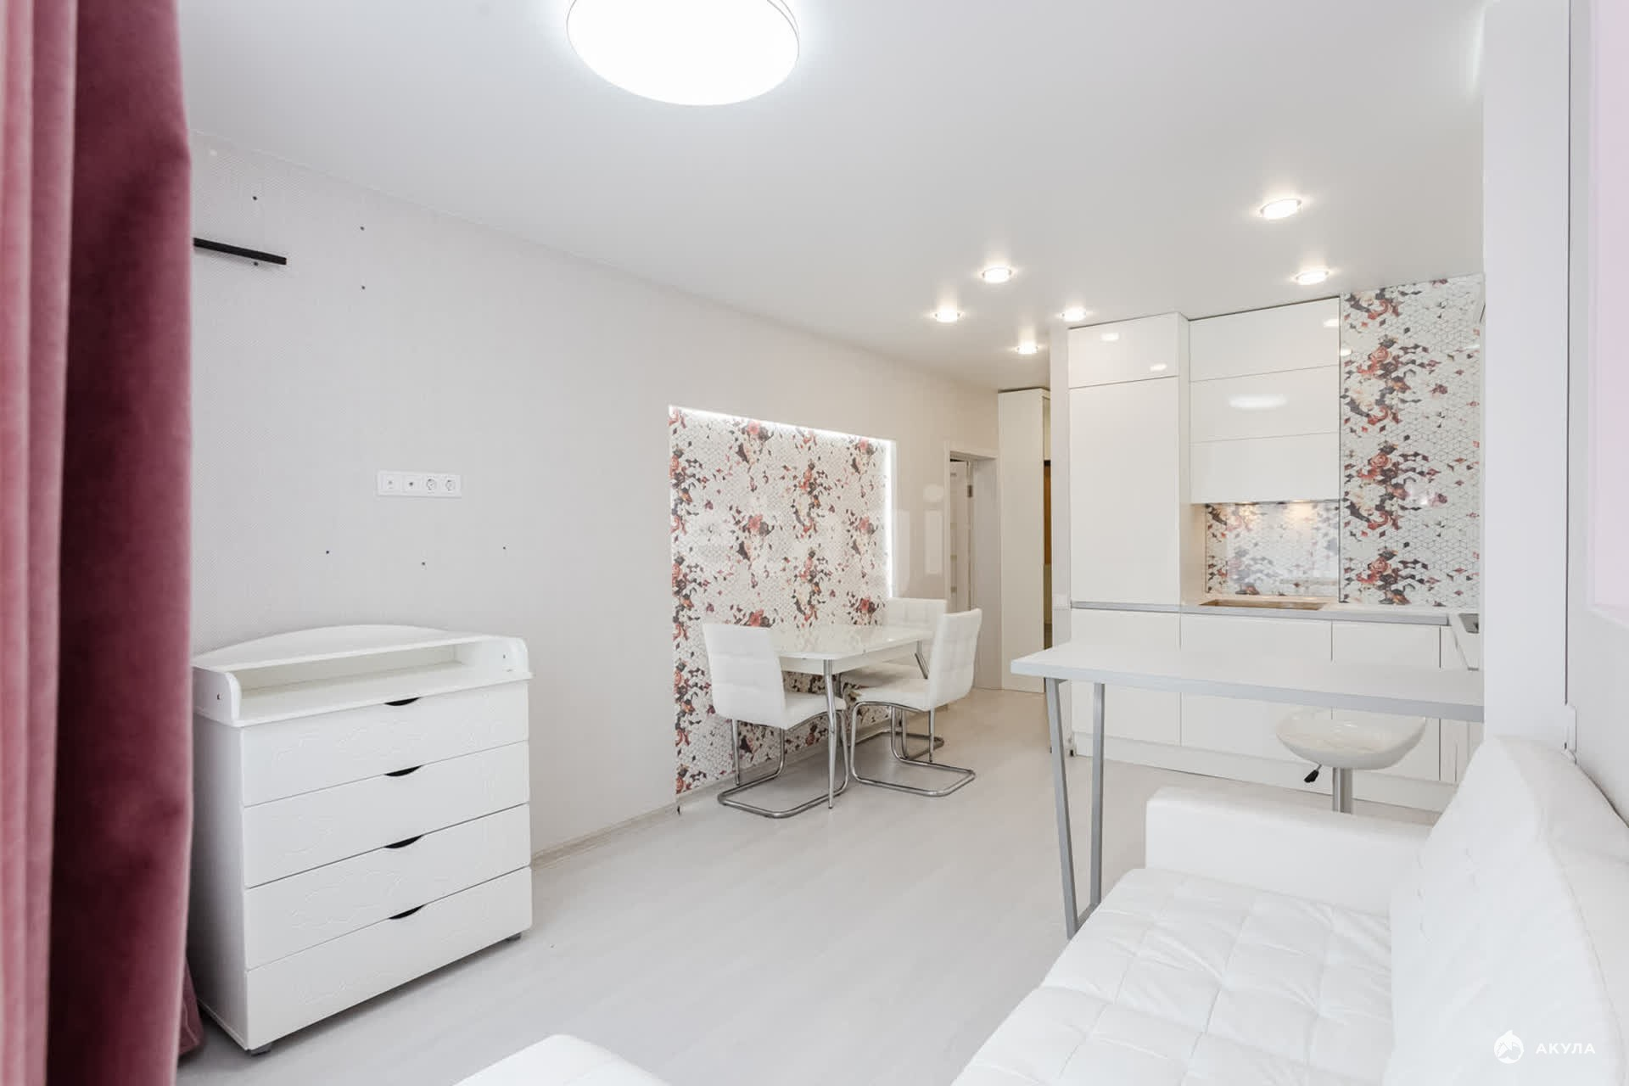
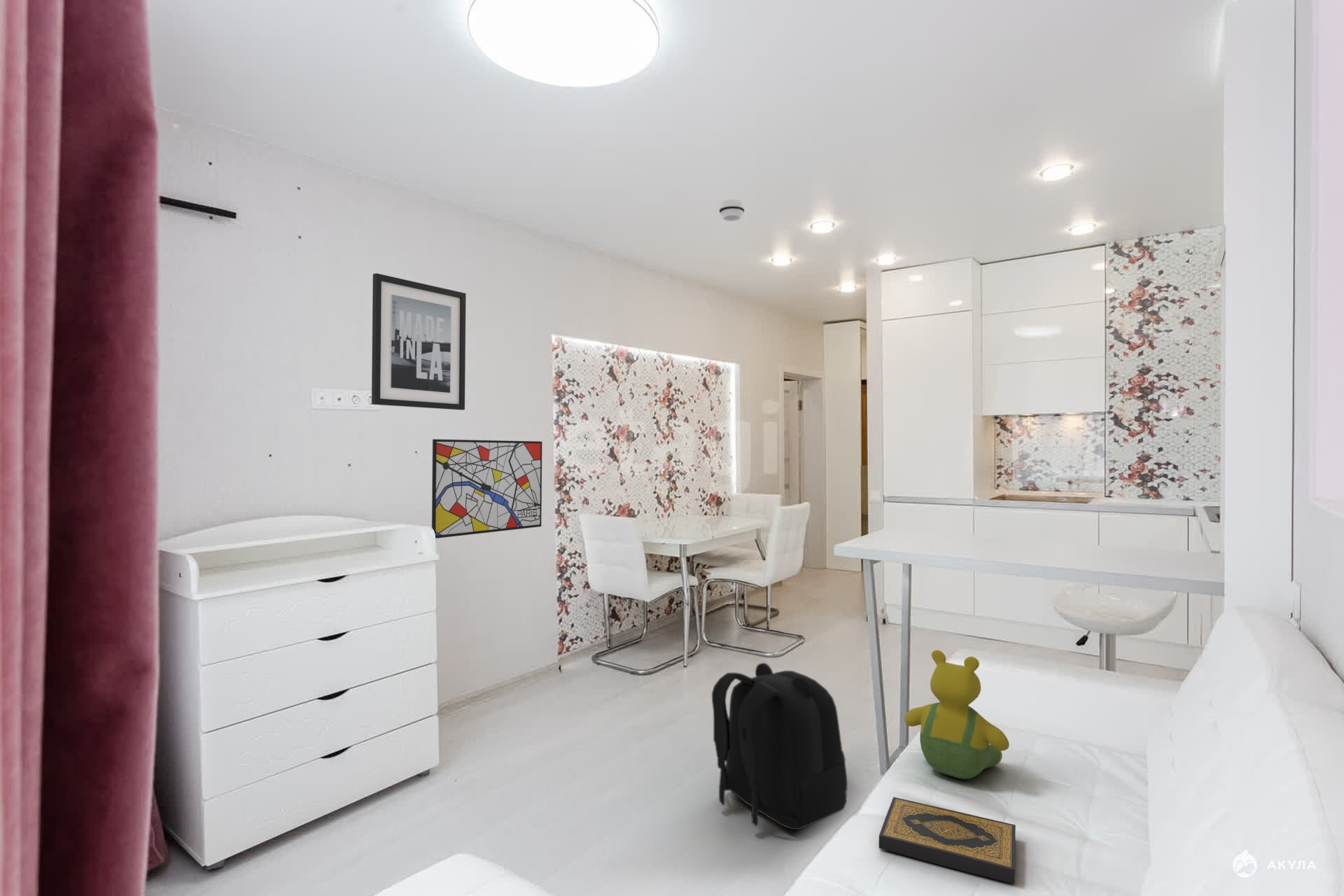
+ hardback book [879,797,1016,885]
+ backpack [711,662,848,830]
+ smoke detector [718,199,745,222]
+ teddy bear [904,650,1010,780]
+ wall art [431,438,542,539]
+ wall art [371,272,467,411]
